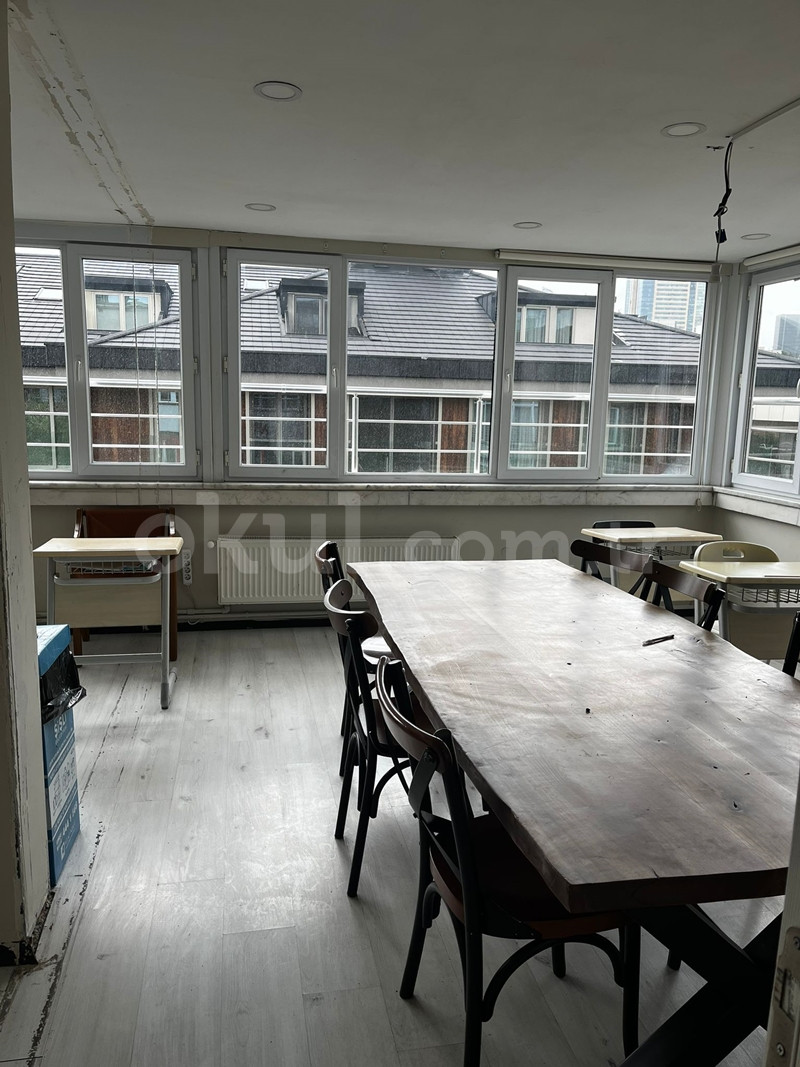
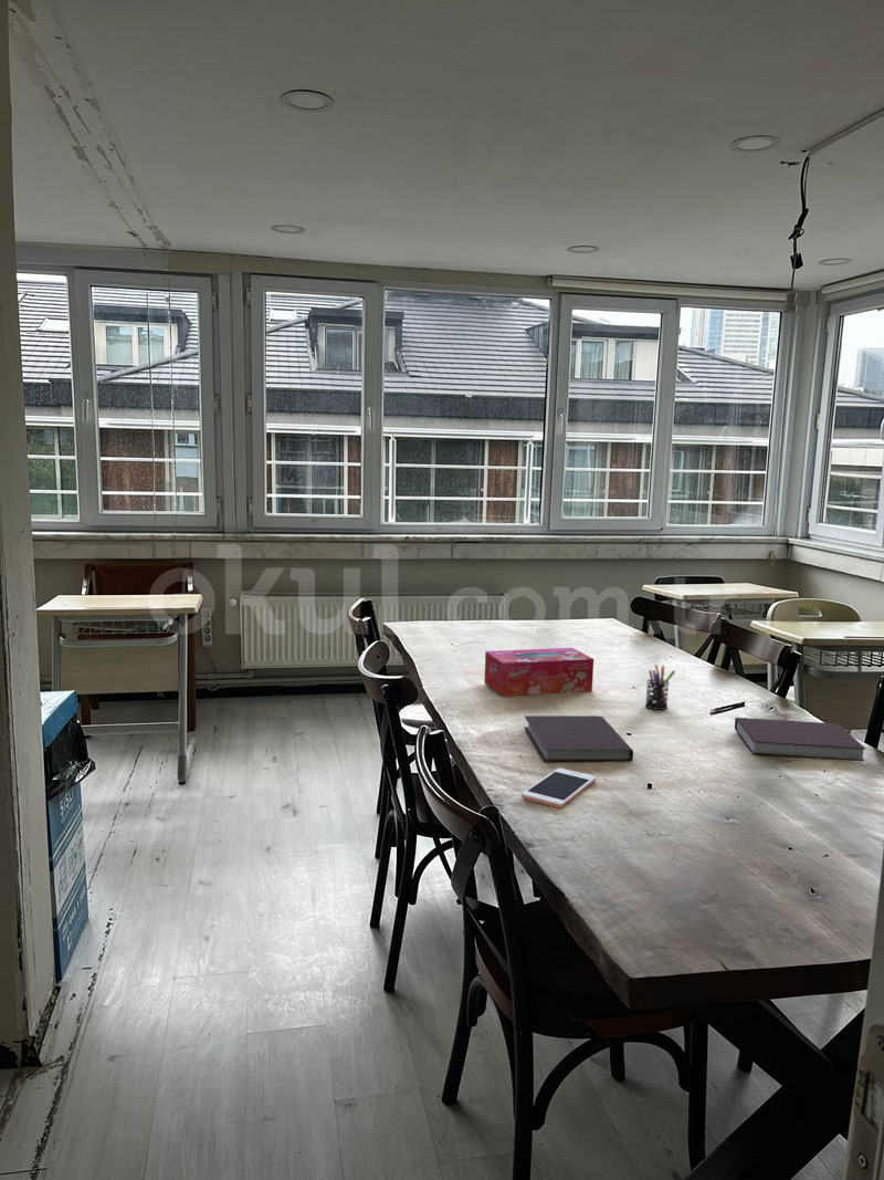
+ notebook [734,717,867,762]
+ notebook [523,714,634,763]
+ tissue box [483,647,594,698]
+ cell phone [520,767,598,808]
+ pen holder [644,664,676,711]
